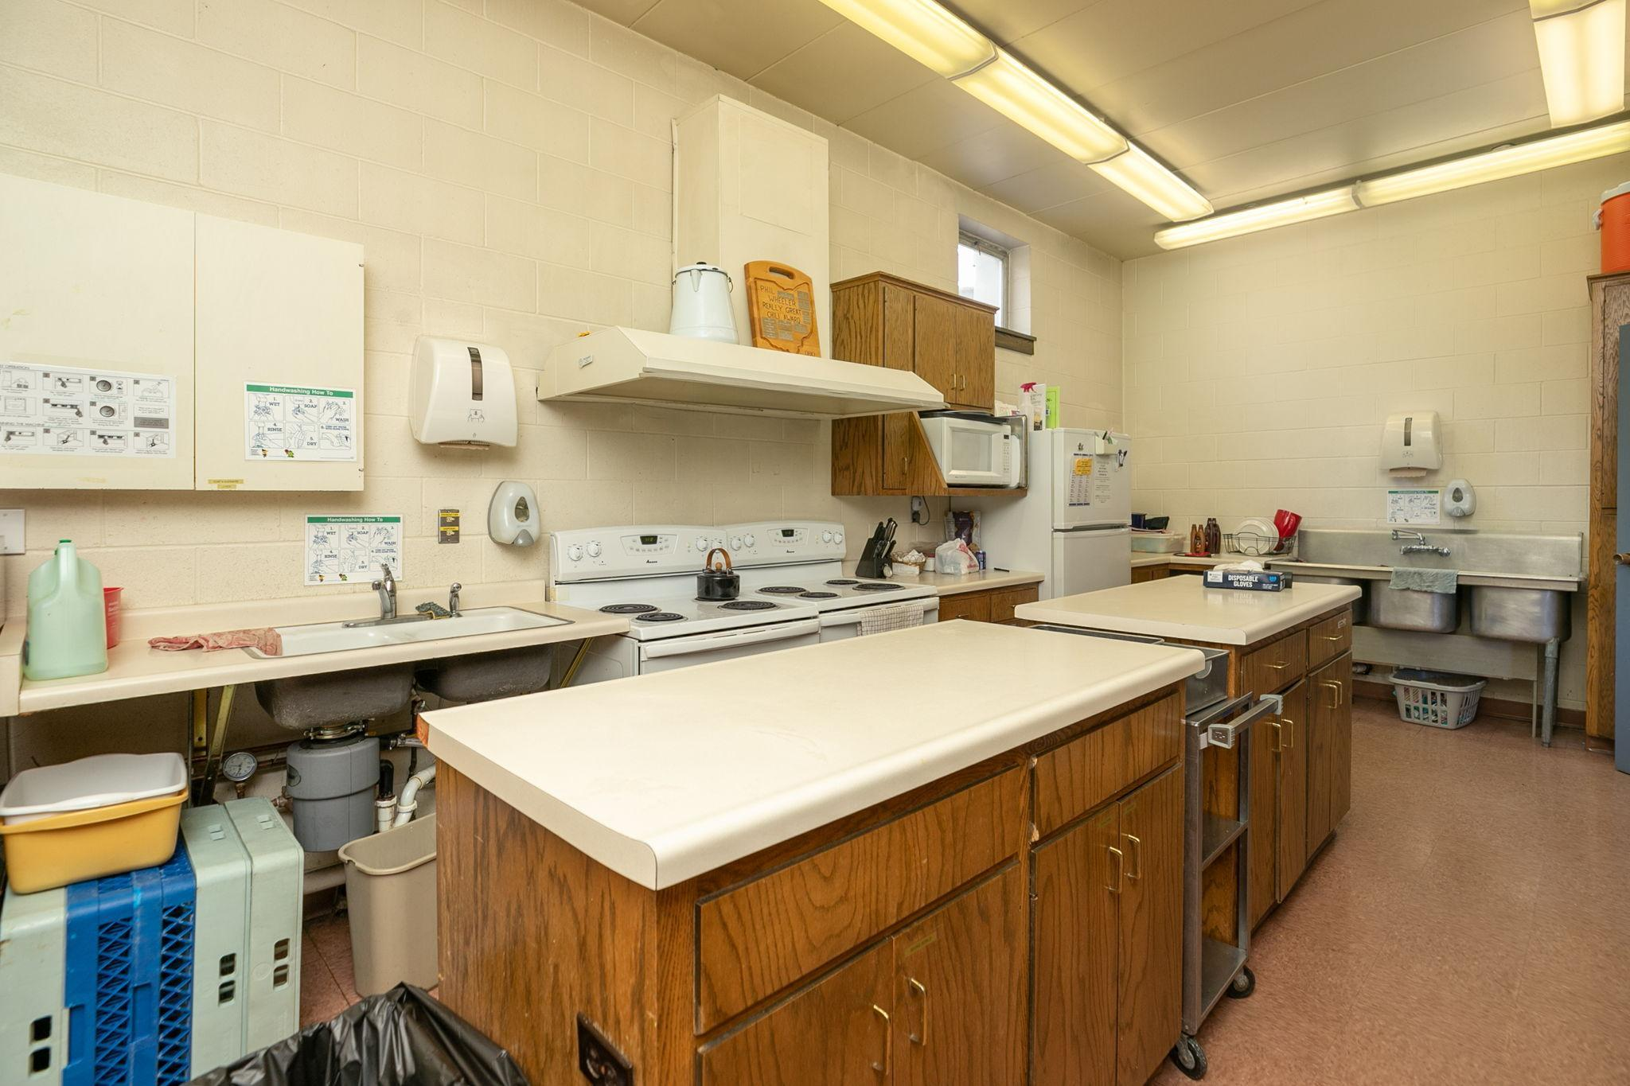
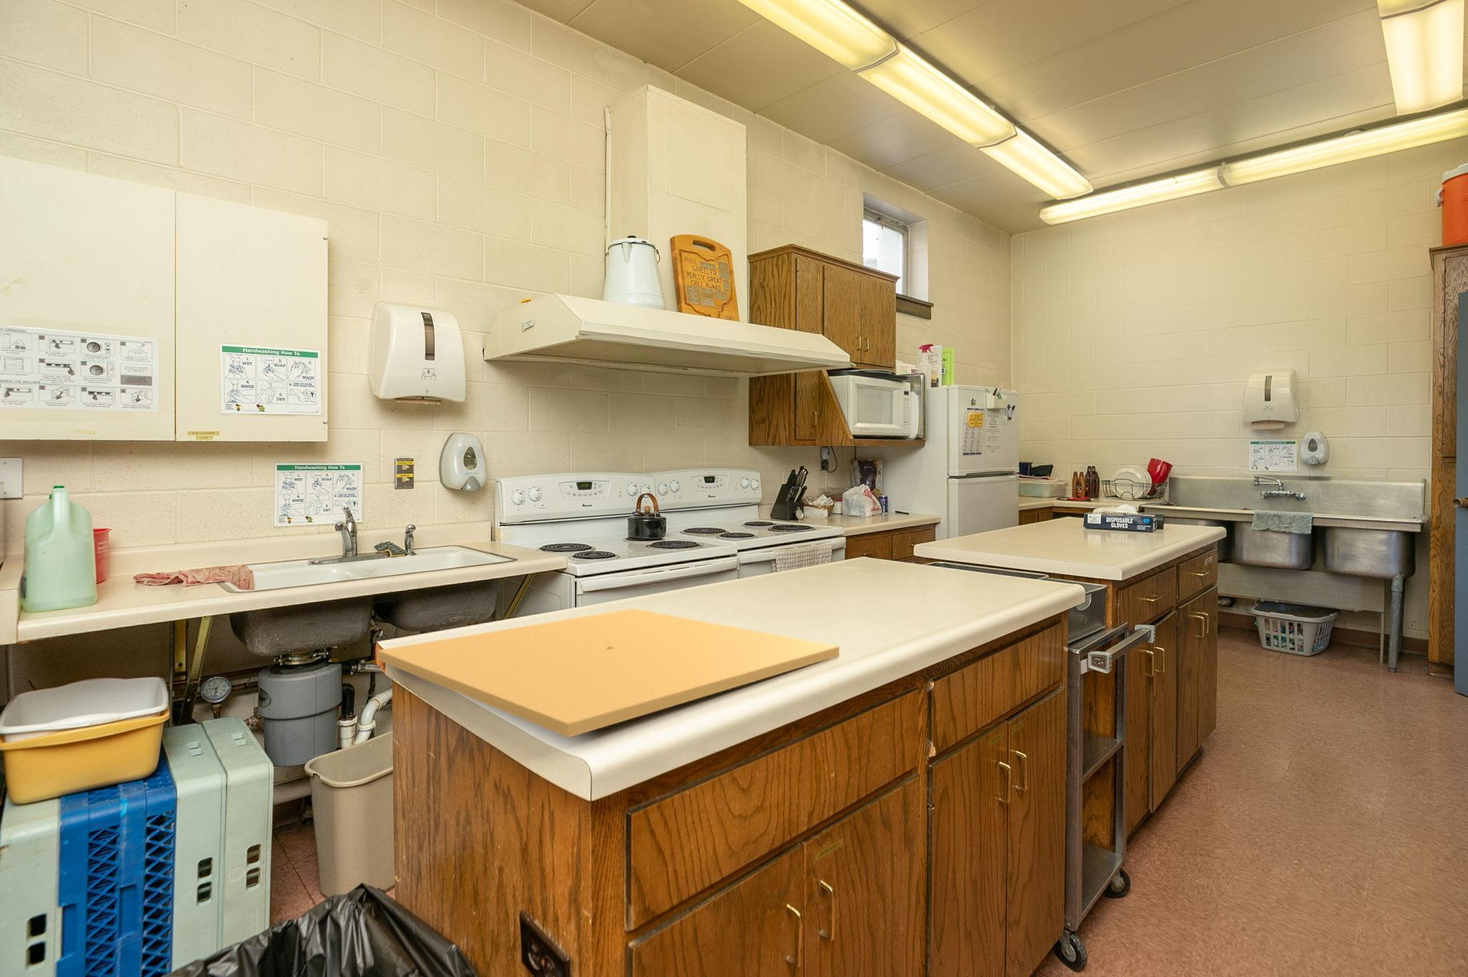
+ cutting board [377,607,840,738]
